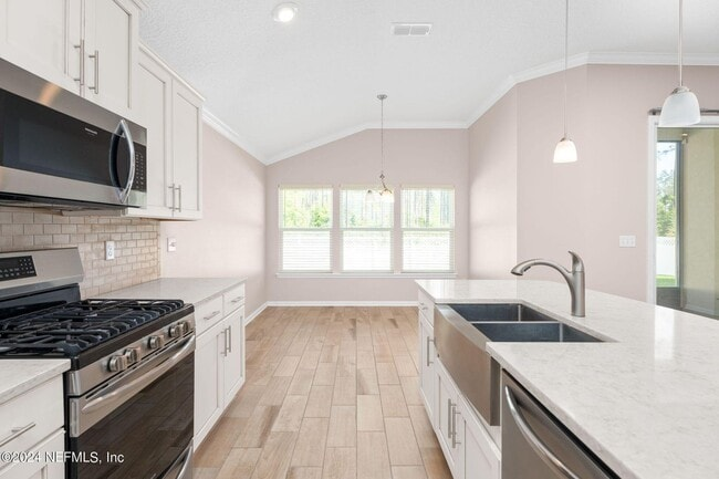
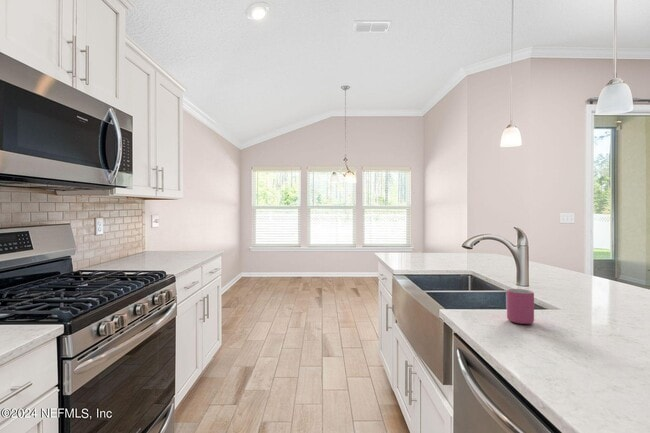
+ mug [506,288,535,325]
